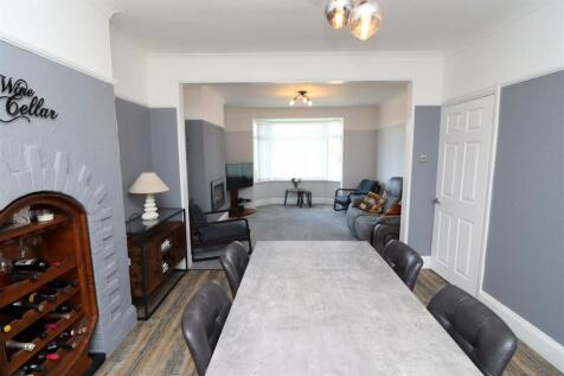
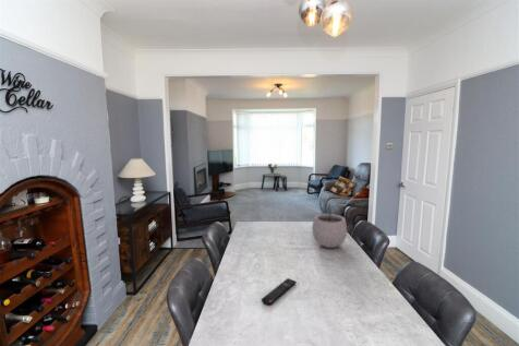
+ remote control [261,277,298,307]
+ plant pot [311,205,348,249]
